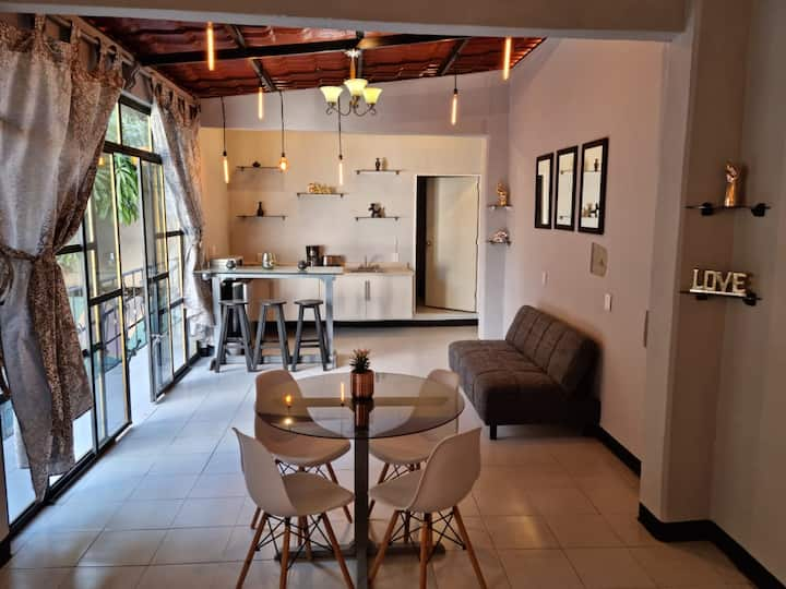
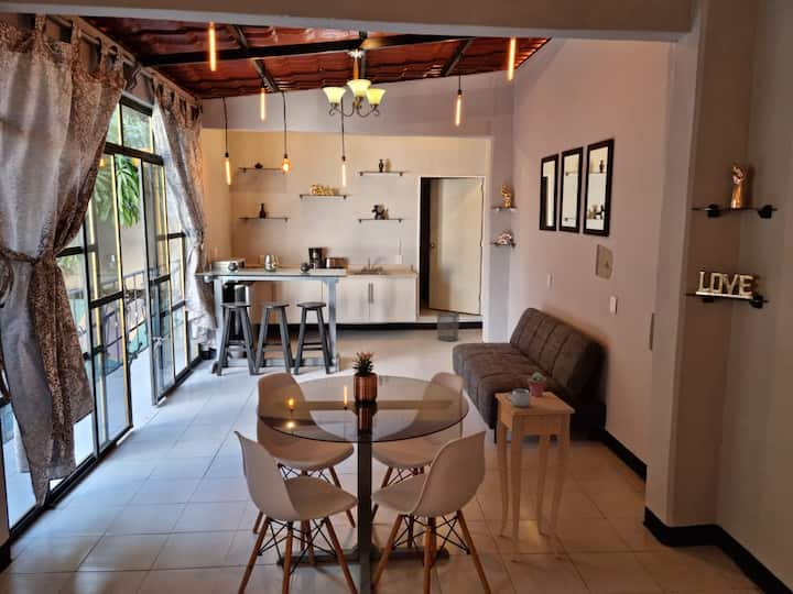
+ side table [495,391,576,562]
+ waste bin [436,311,460,342]
+ mug [506,388,531,407]
+ potted succulent [526,372,547,397]
